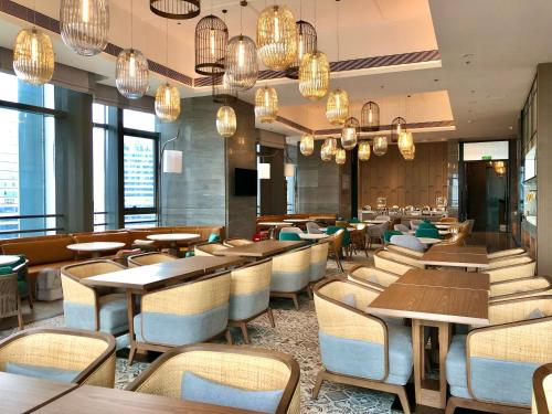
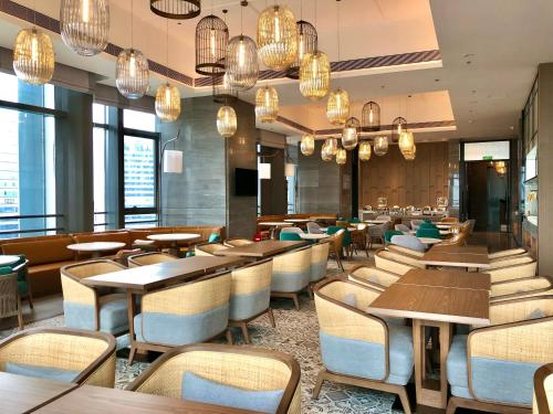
- backpack [34,267,64,301]
